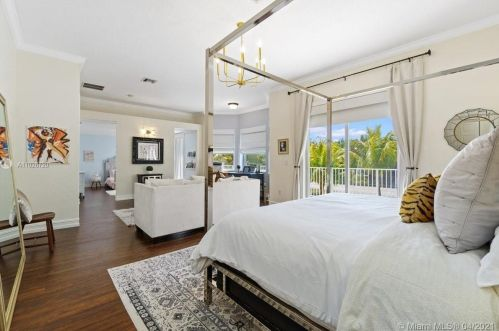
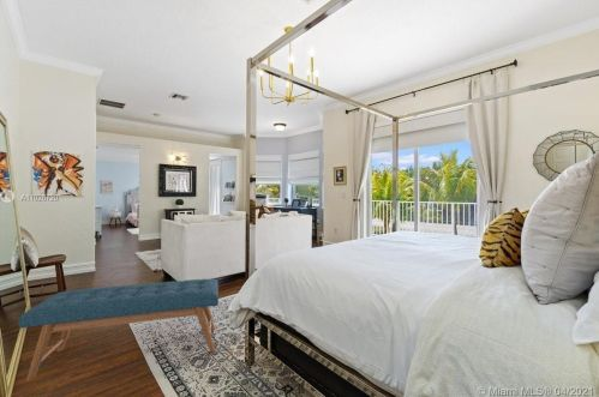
+ bench [17,278,220,383]
